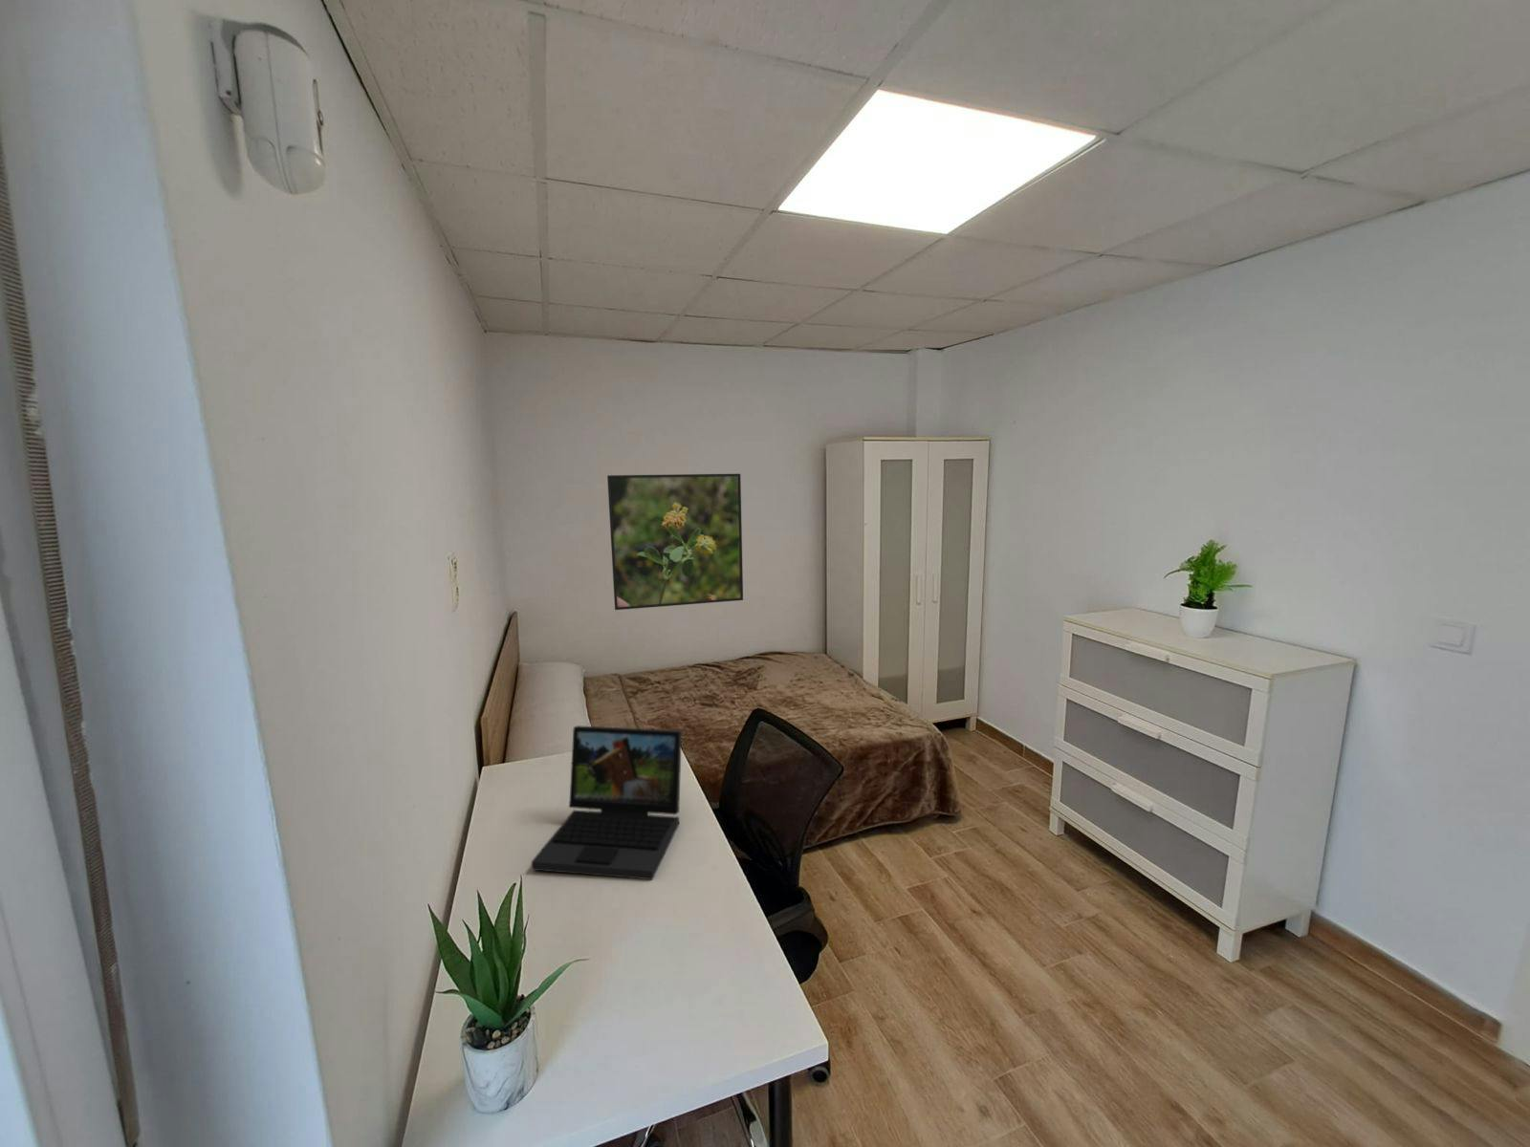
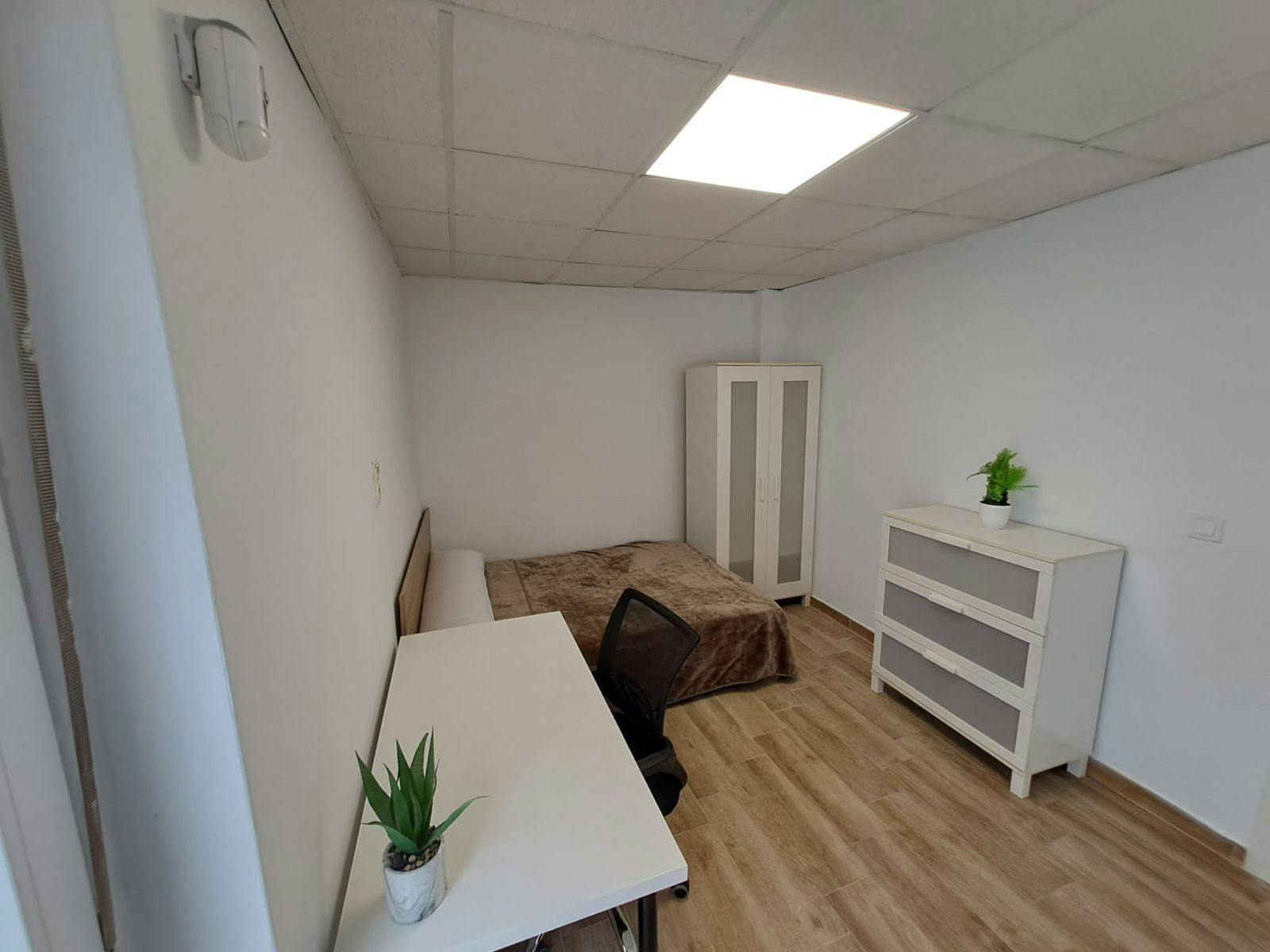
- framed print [606,473,745,611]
- laptop [531,724,683,881]
